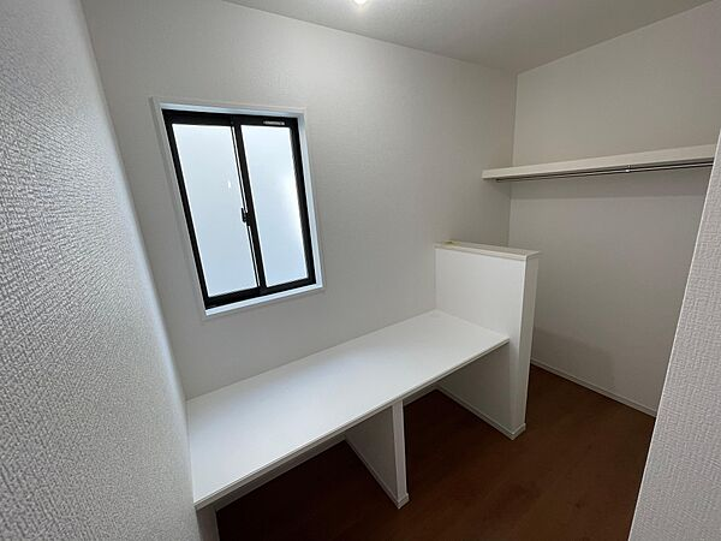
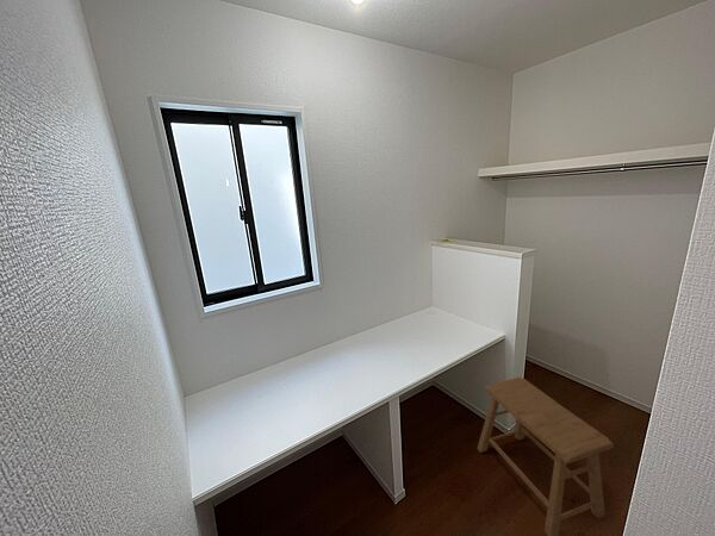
+ stool [477,376,615,536]
